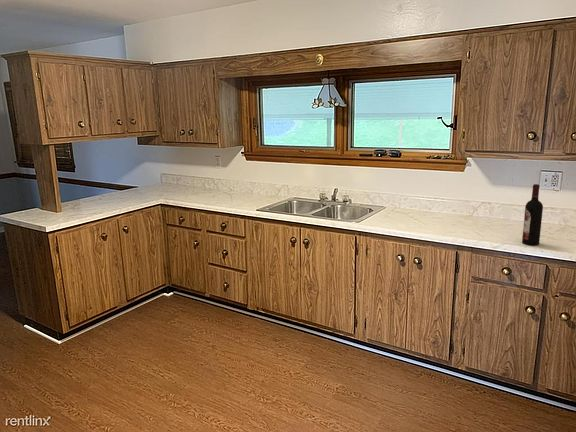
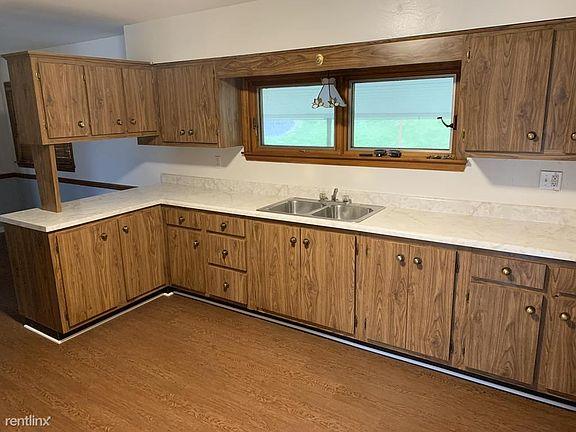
- wine bottle [521,183,544,246]
